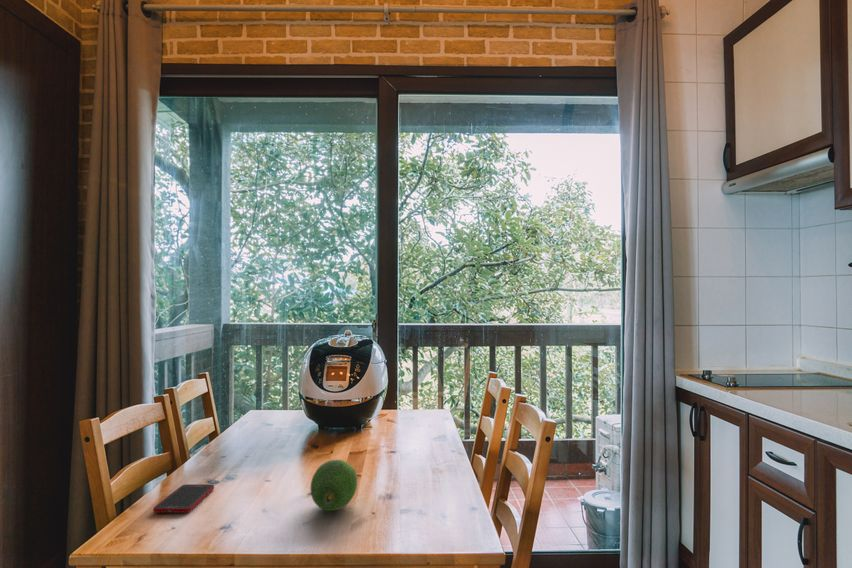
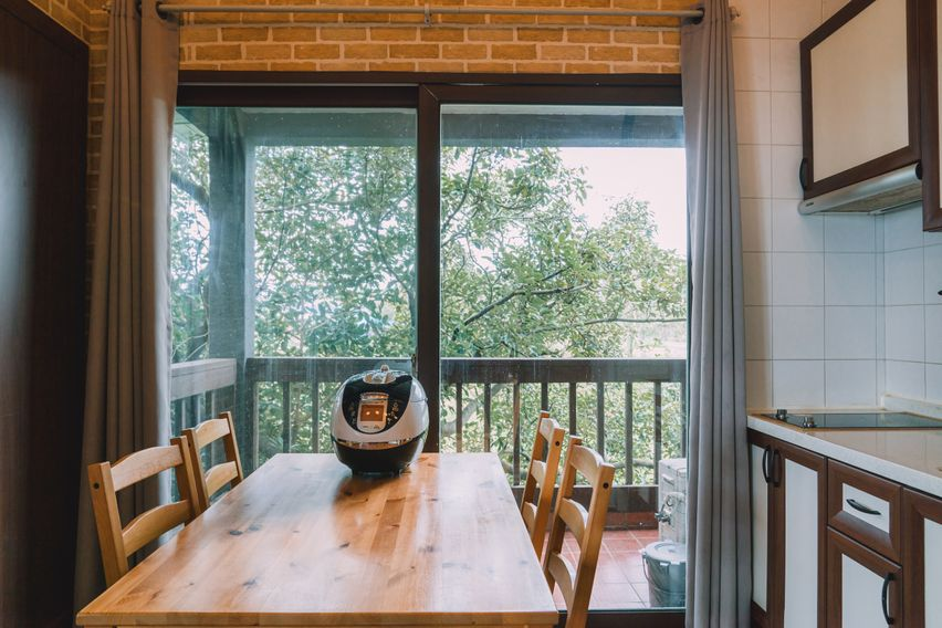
- cell phone [152,483,215,514]
- fruit [310,459,358,512]
